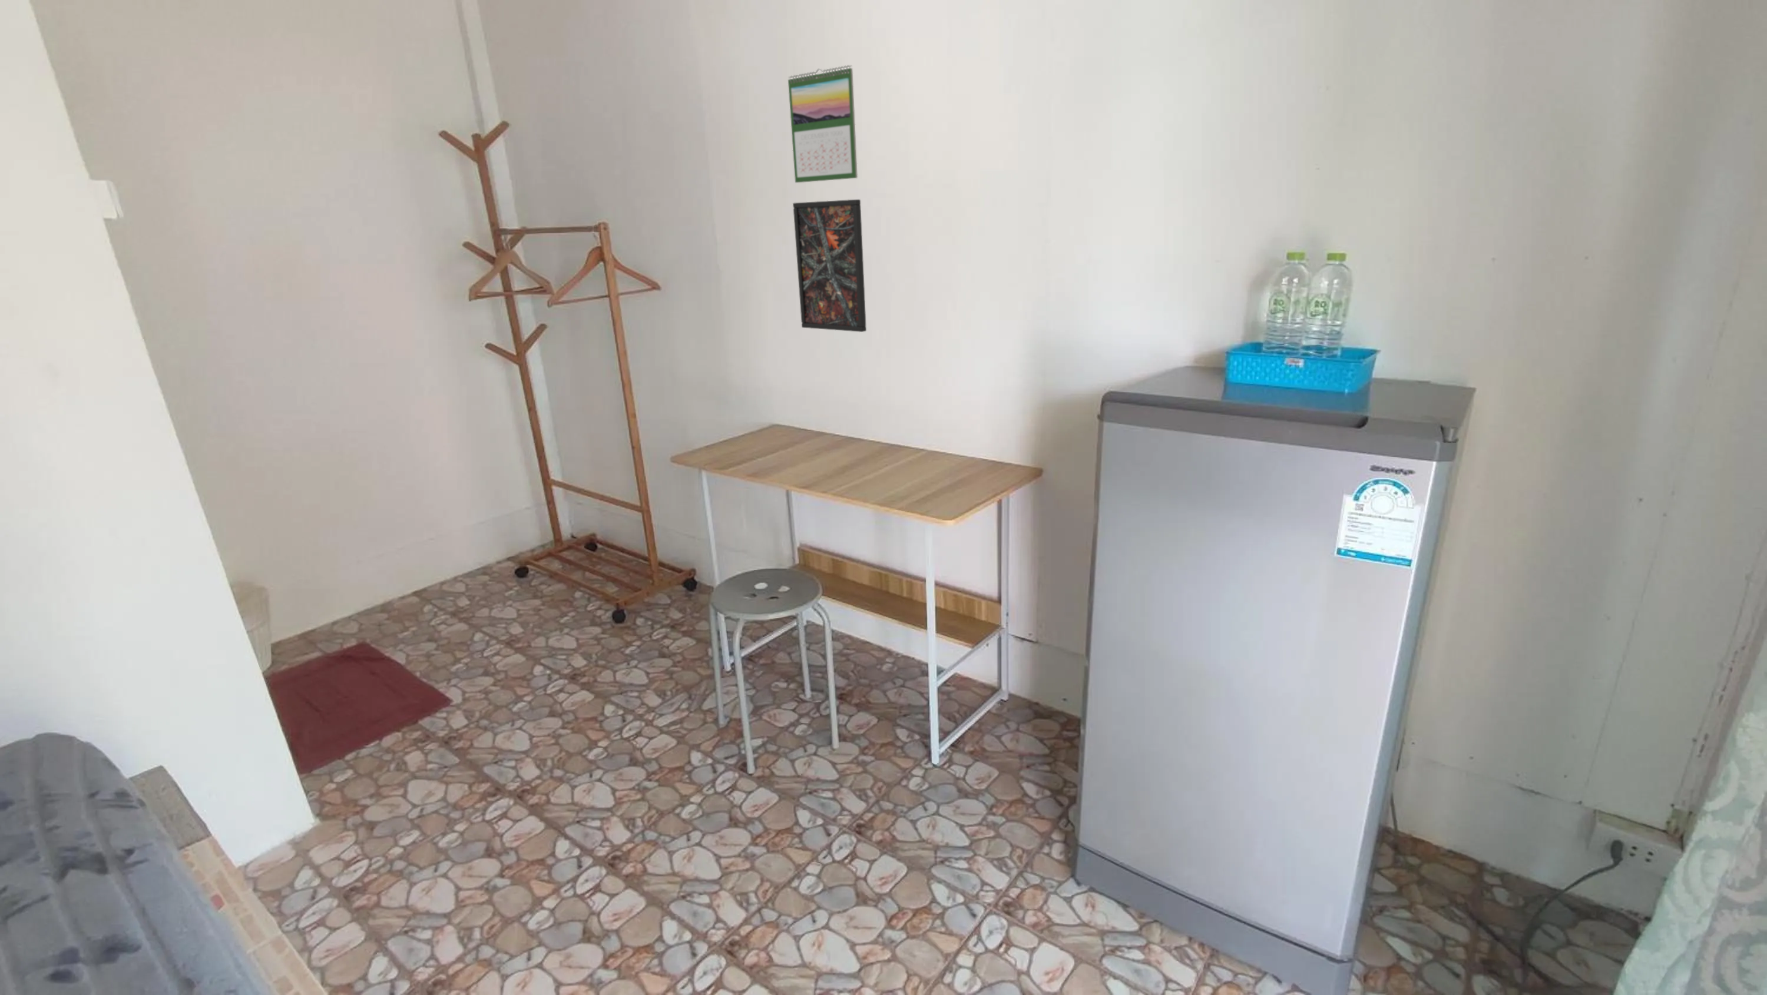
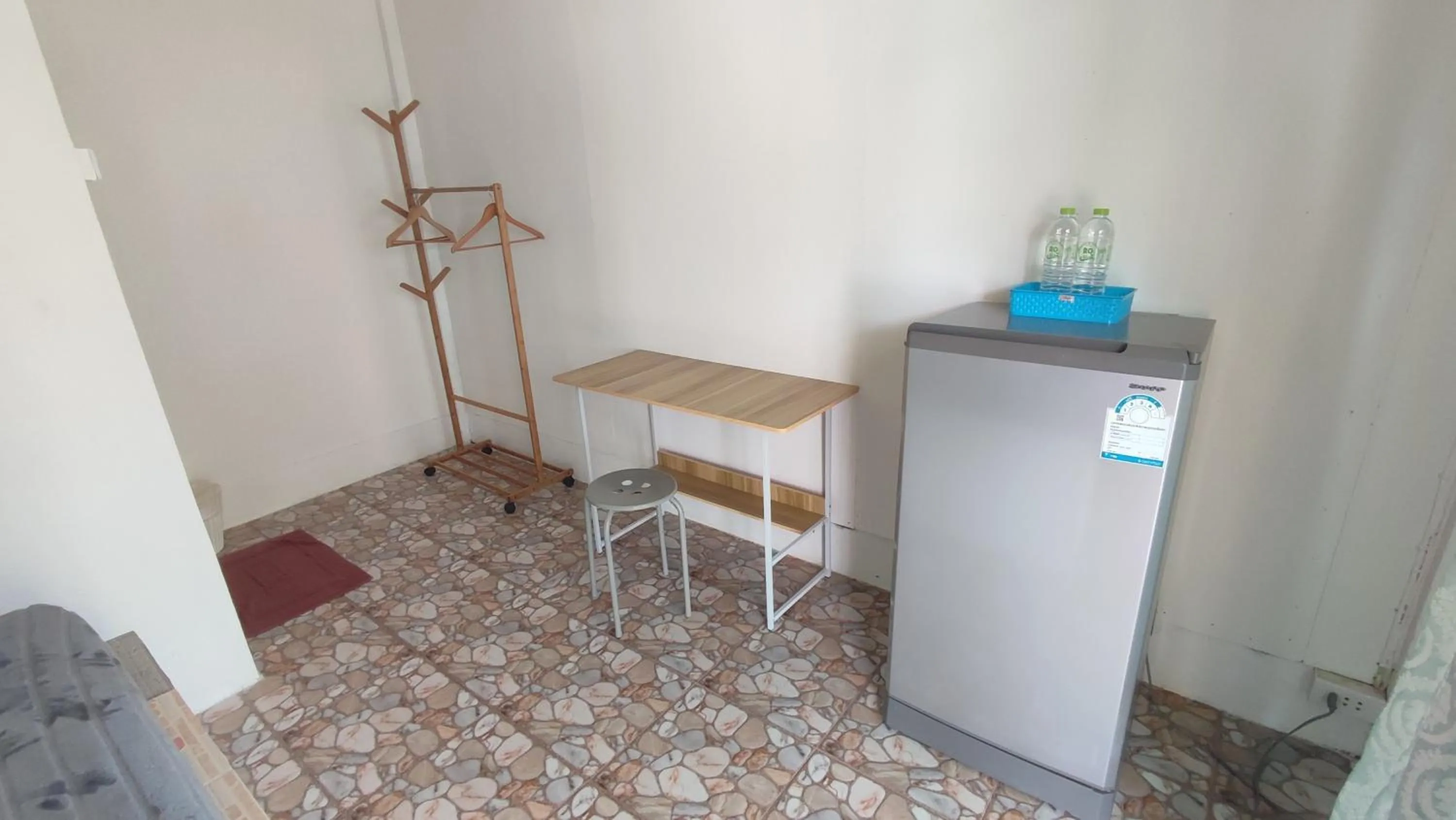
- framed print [792,199,867,332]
- calendar [788,64,858,183]
